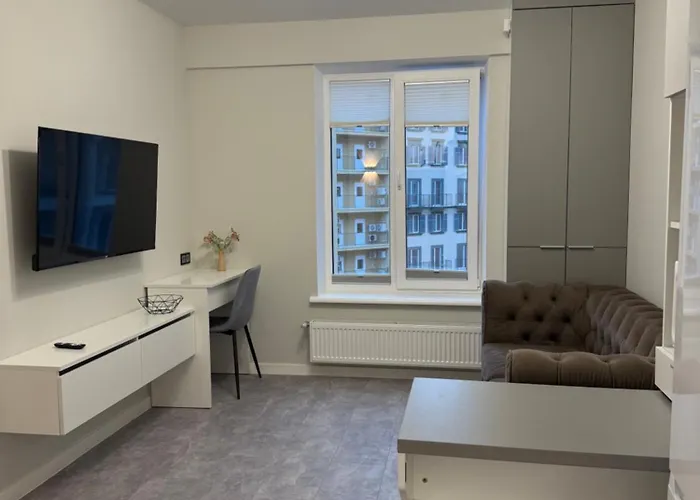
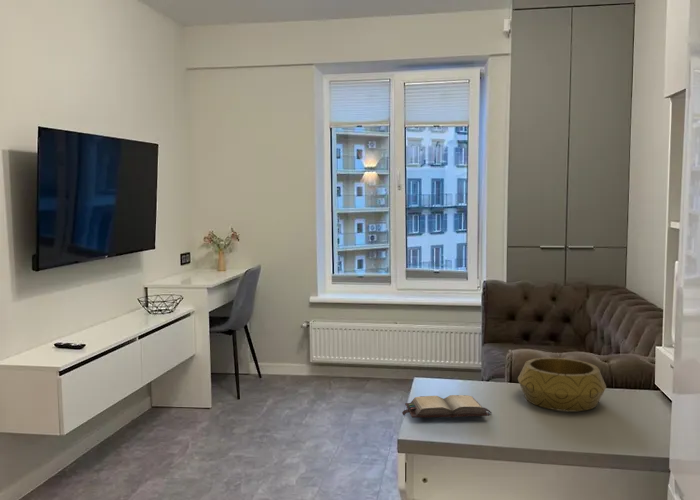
+ decorative bowl [517,357,607,412]
+ hardback book [401,394,492,419]
